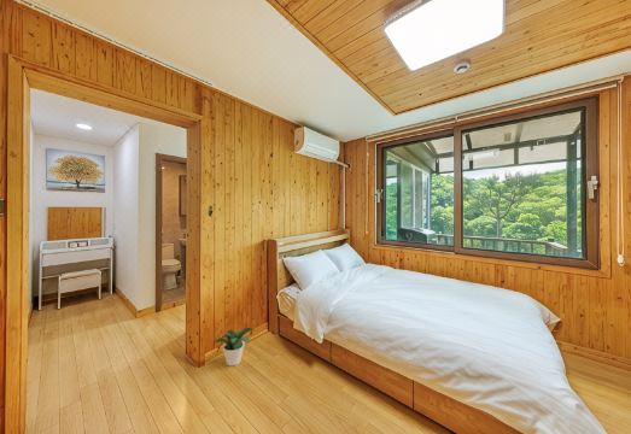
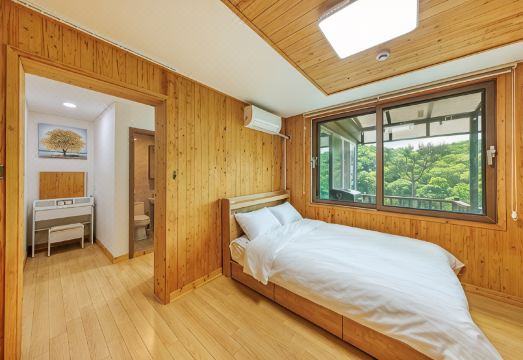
- potted plant [214,327,255,366]
